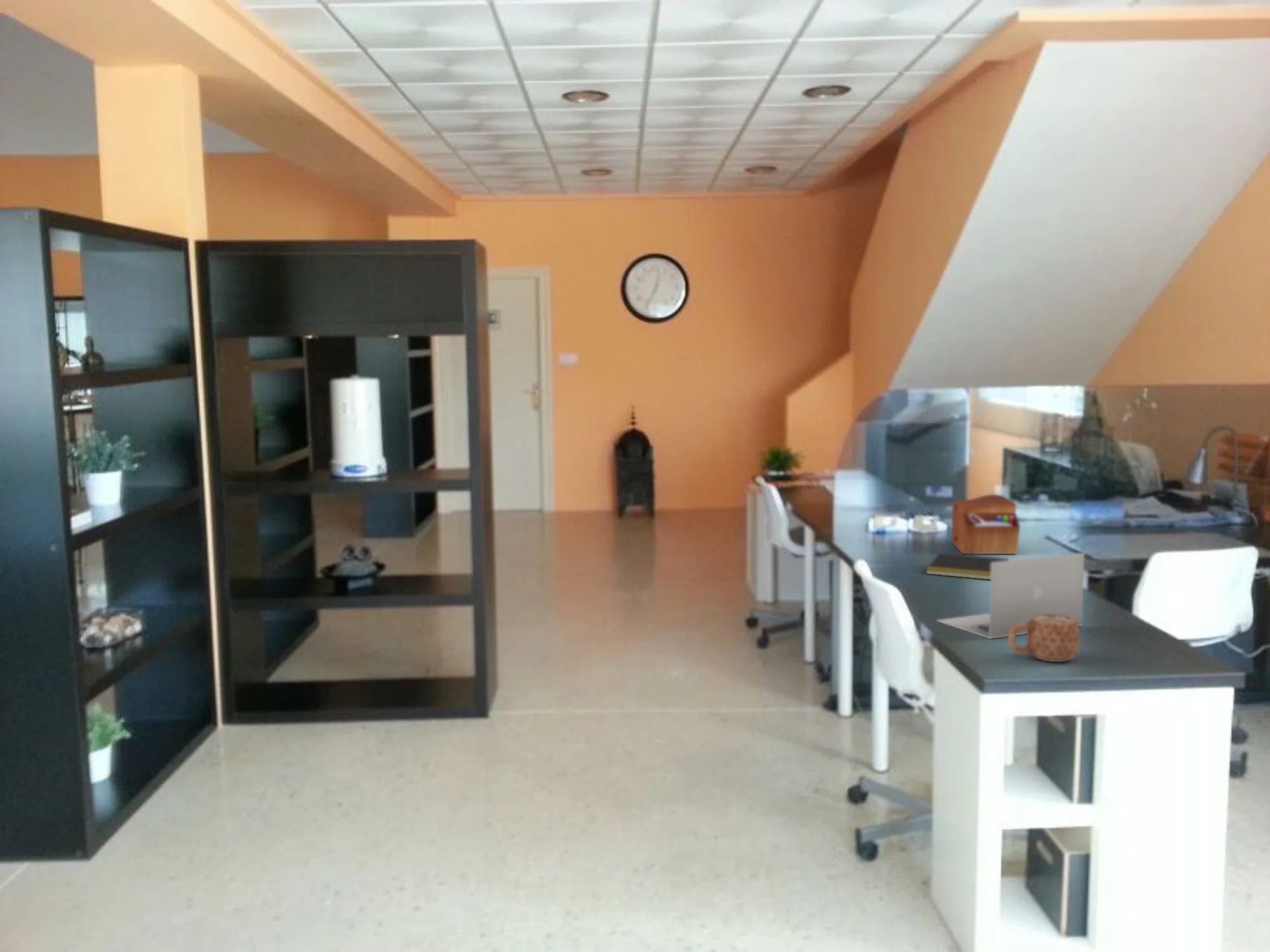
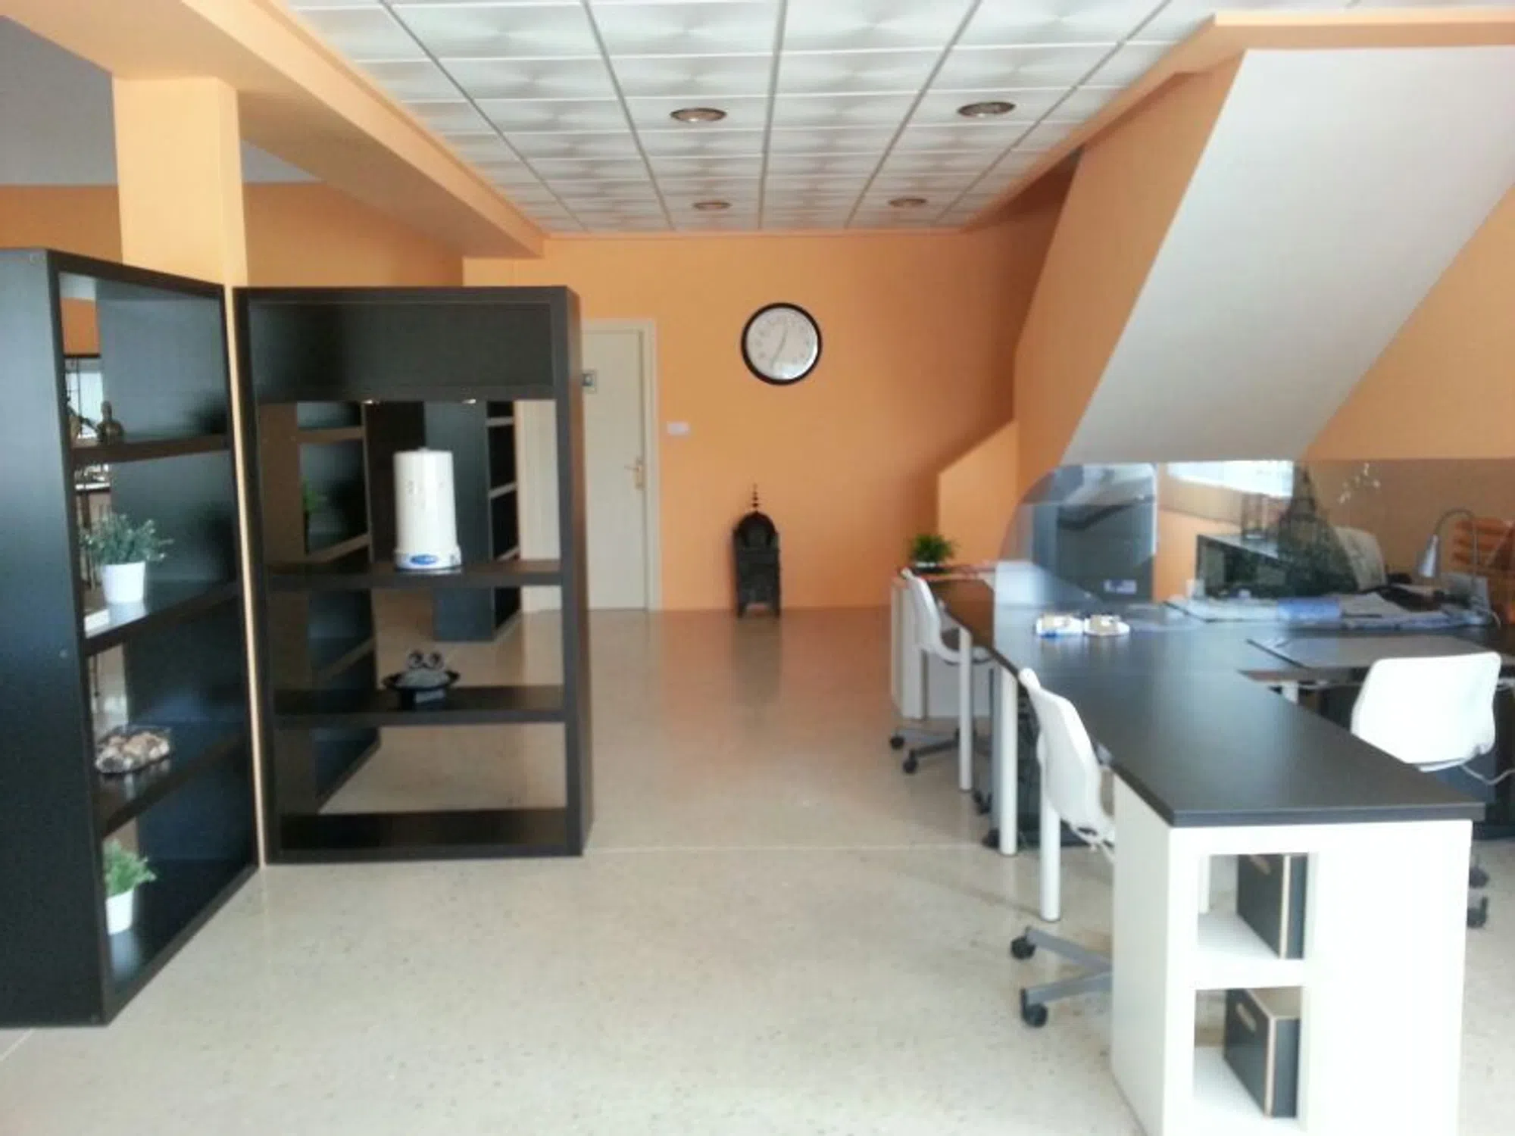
- mug [1008,613,1081,663]
- laptop [937,552,1085,640]
- notepad [925,552,1008,580]
- sewing box [951,494,1021,555]
